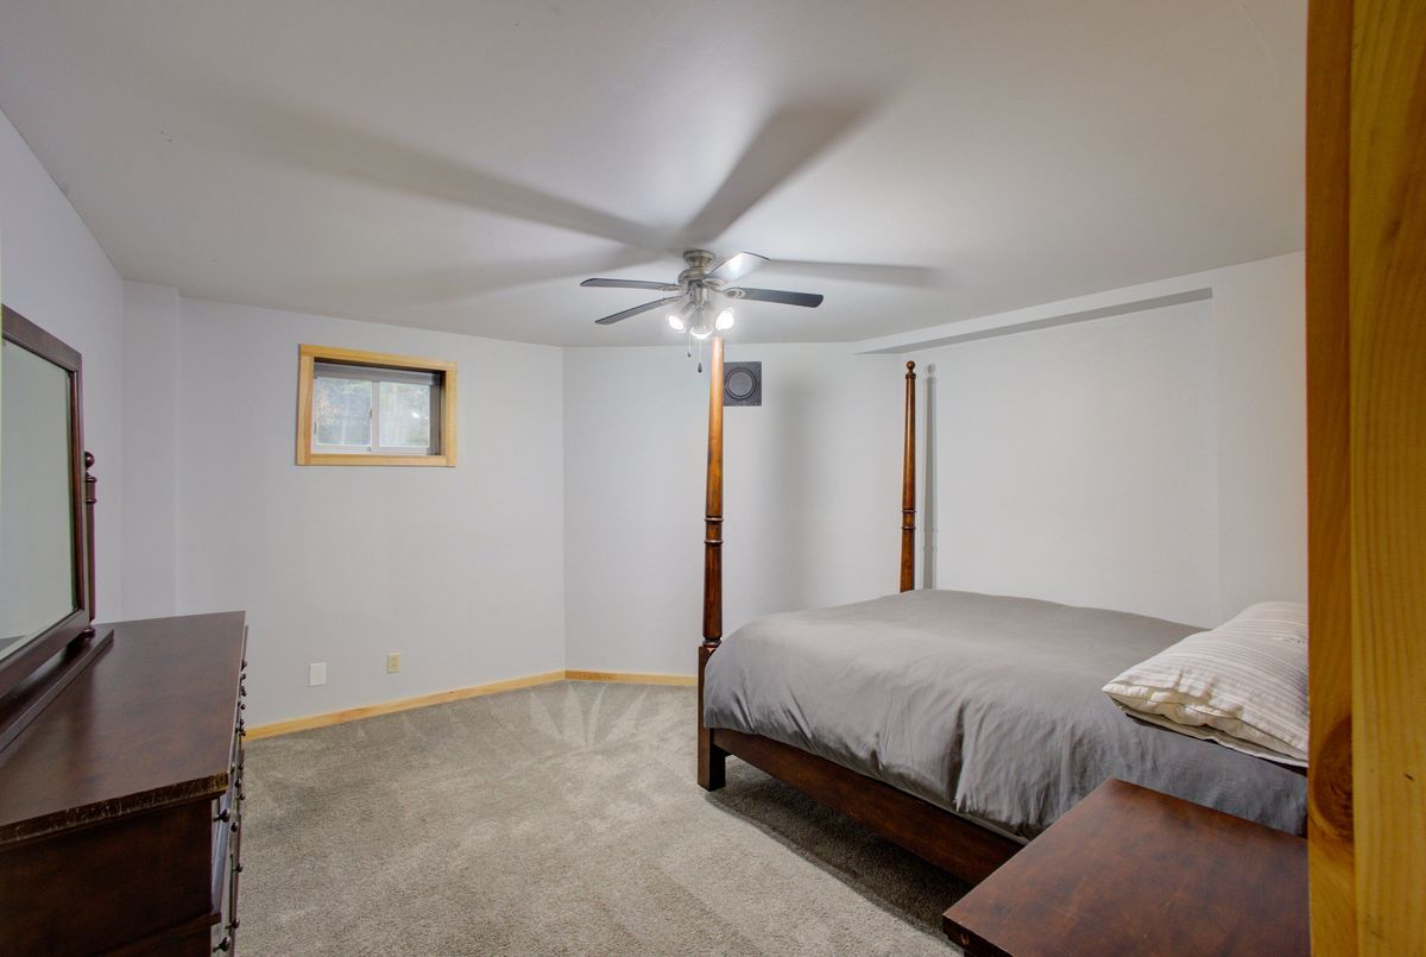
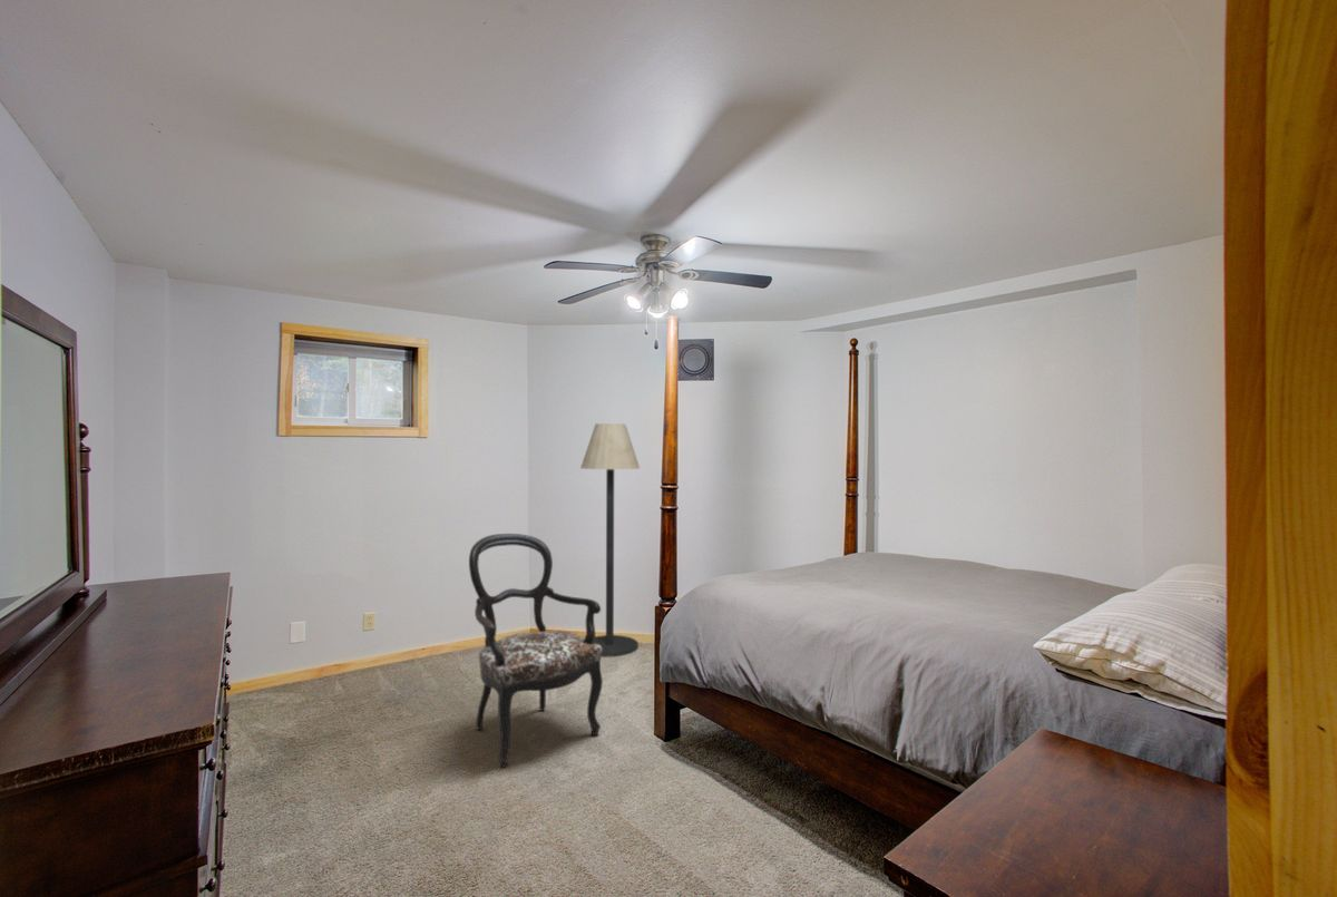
+ floor lamp [579,422,641,659]
+ armchair [468,533,604,769]
